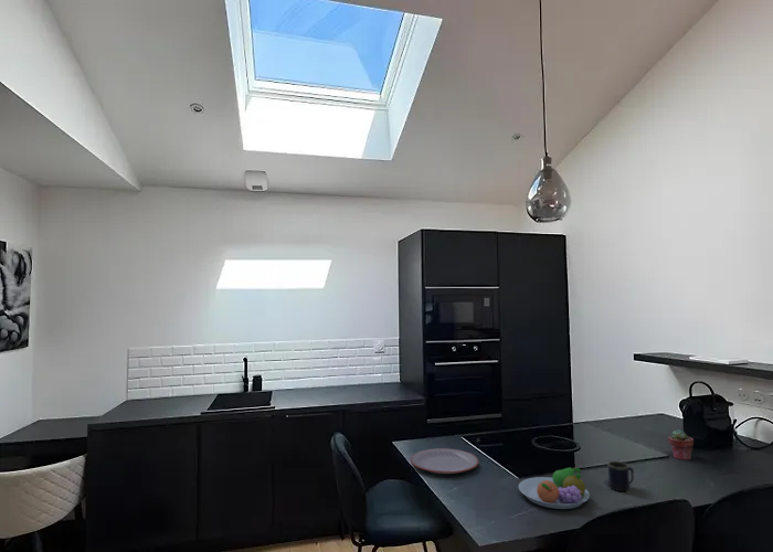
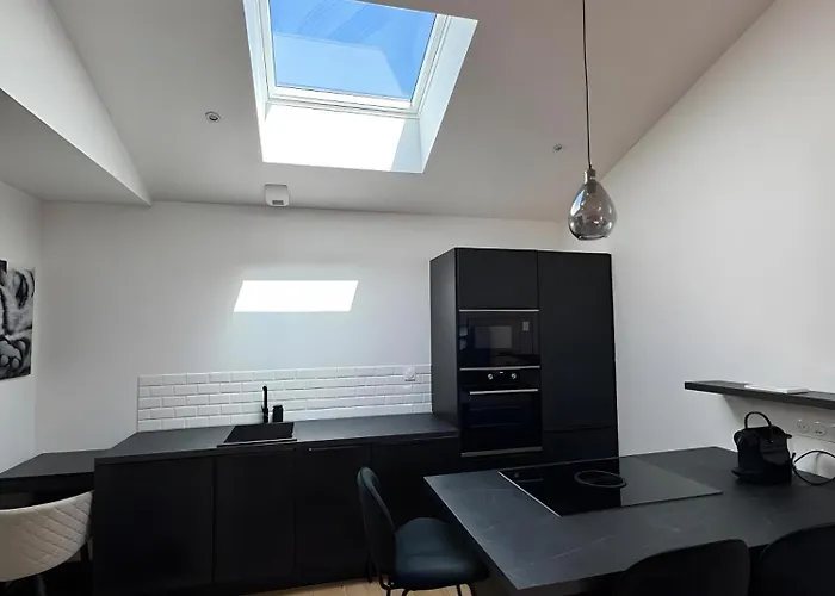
- plate [410,447,480,475]
- potted succulent [667,428,695,461]
- mug [606,460,635,492]
- fruit bowl [517,467,591,510]
